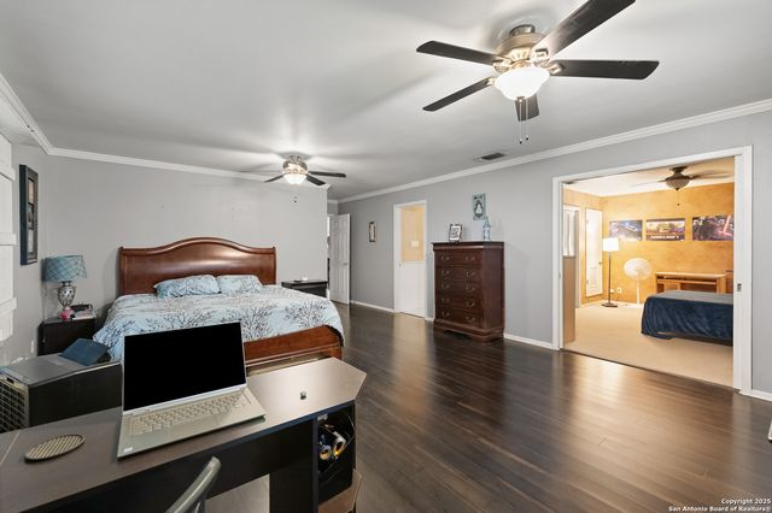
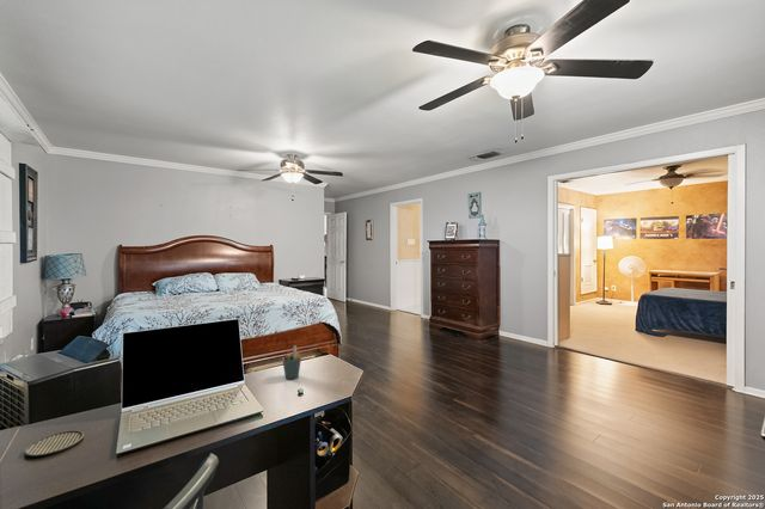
+ pen holder [281,344,302,380]
